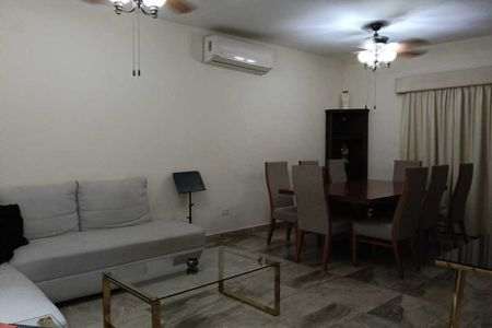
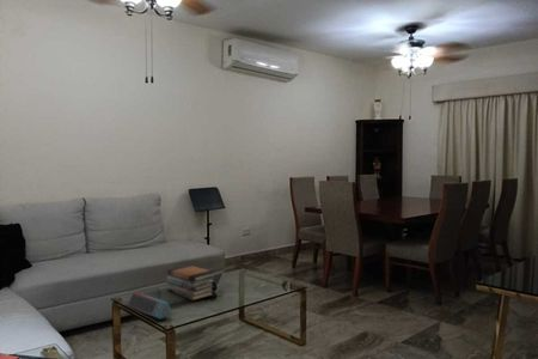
+ book stack [166,263,218,302]
+ speaker [127,291,175,320]
